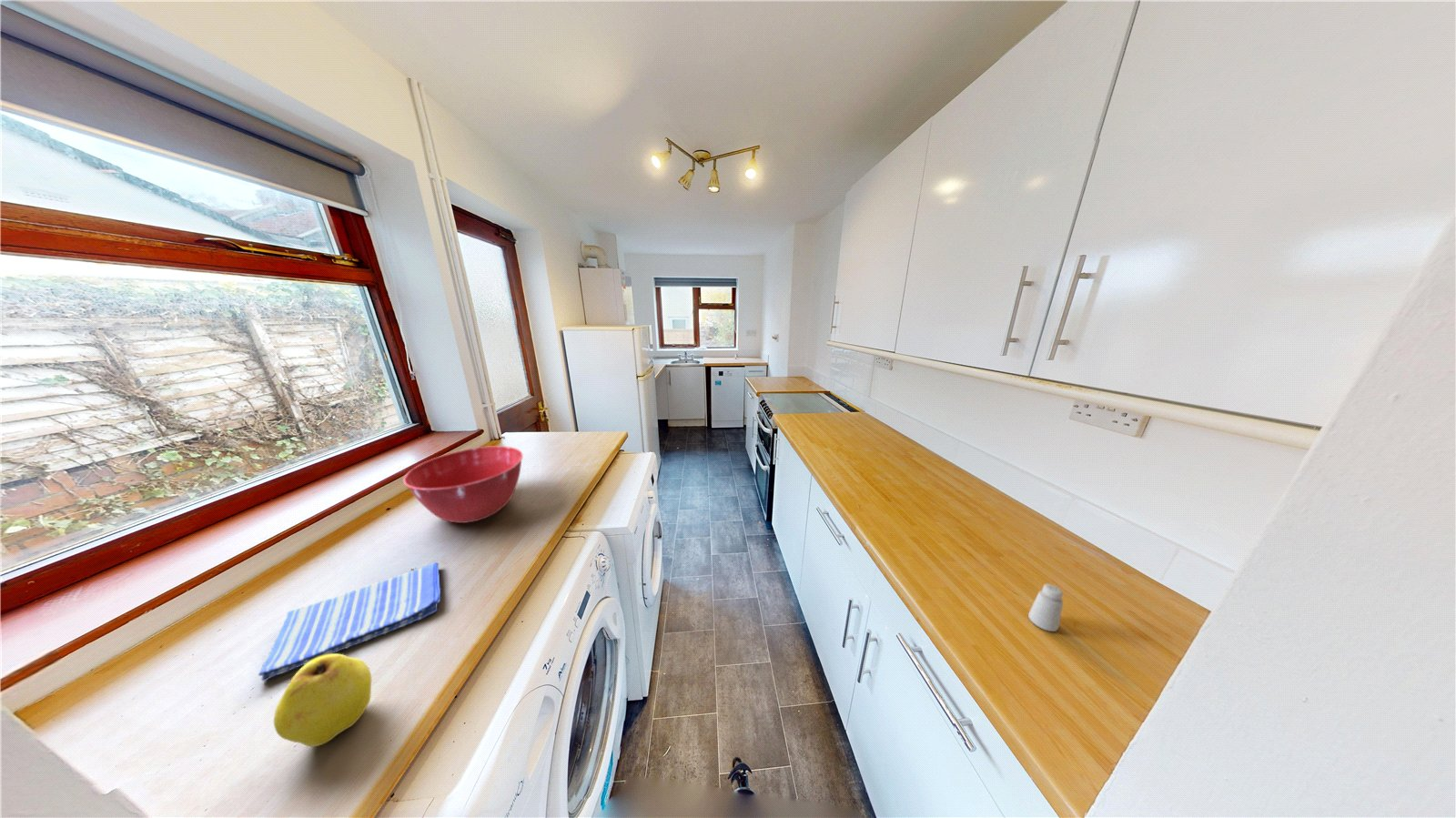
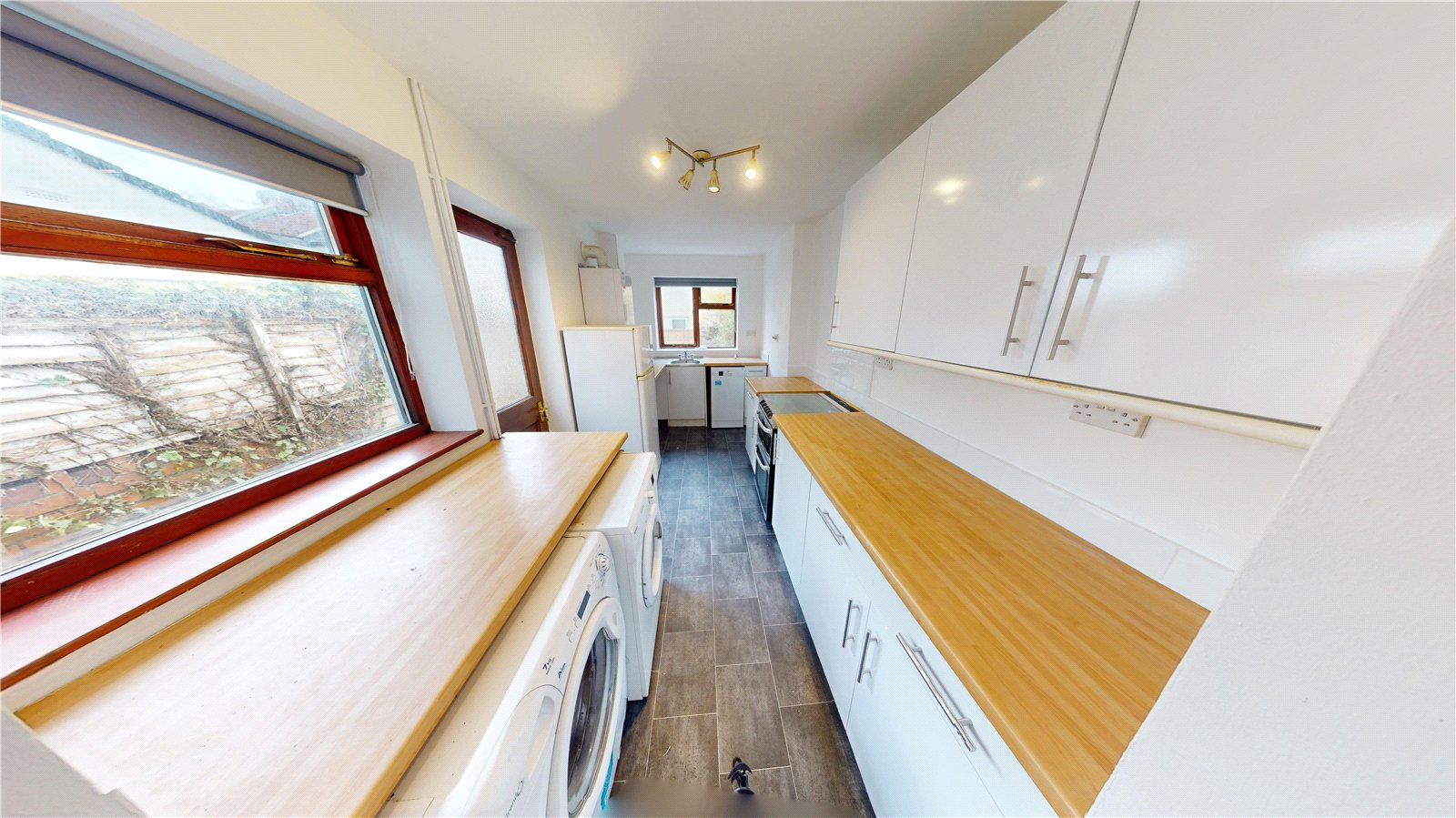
- mixing bowl [402,445,524,524]
- fruit [273,652,372,748]
- saltshaker [1027,583,1064,632]
- dish towel [258,561,441,682]
